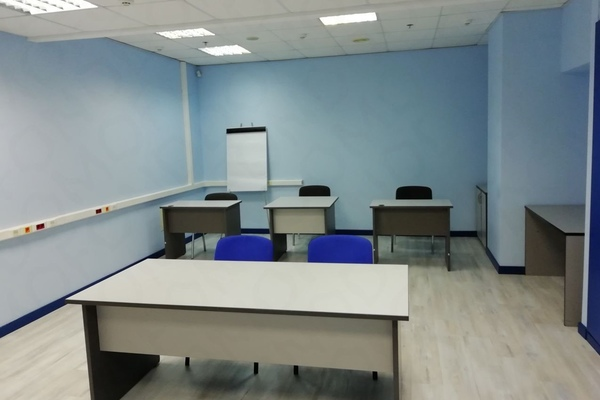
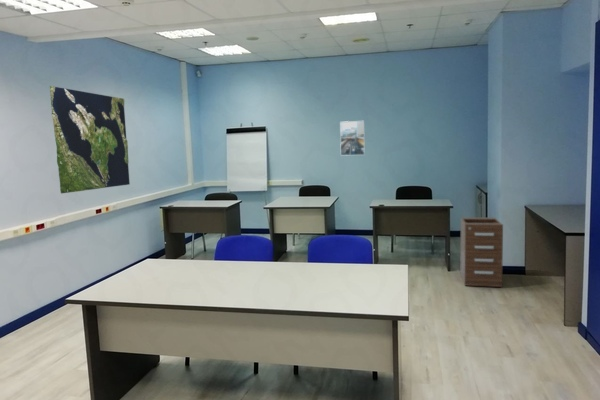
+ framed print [339,120,366,156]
+ world map [49,85,131,195]
+ filing cabinet [460,216,504,288]
